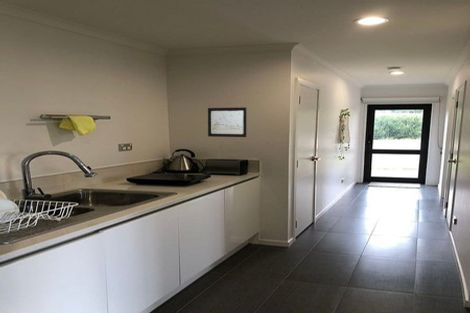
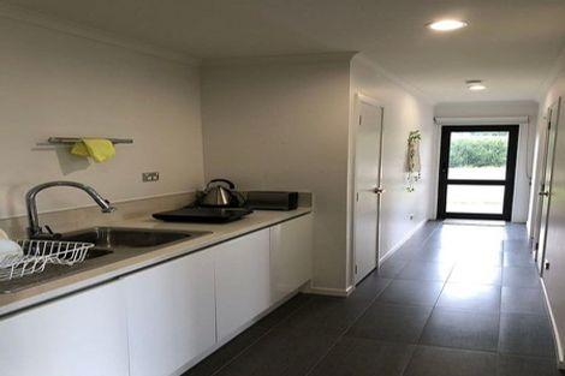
- wall art [207,106,248,138]
